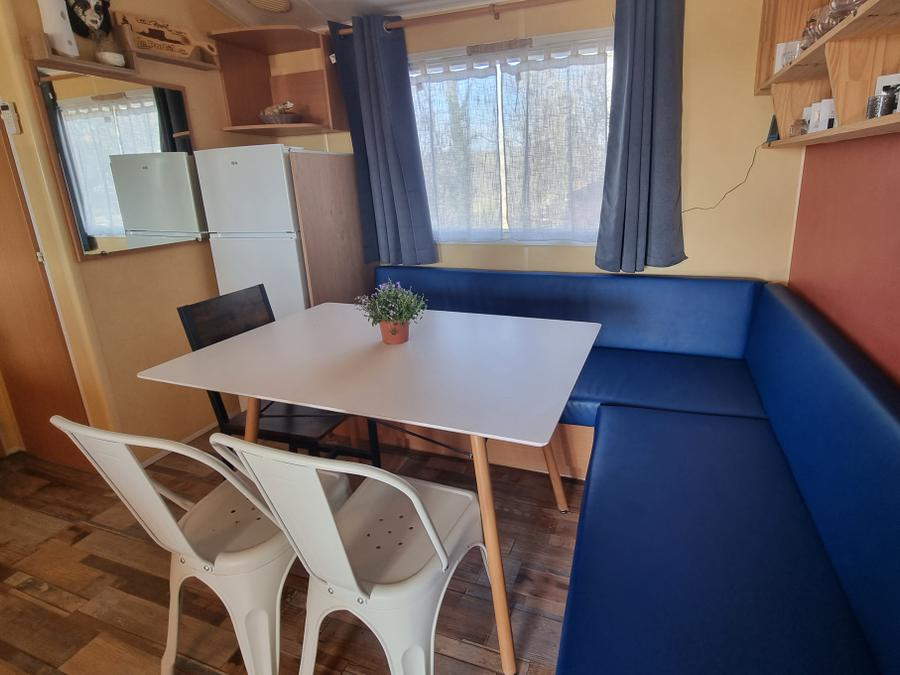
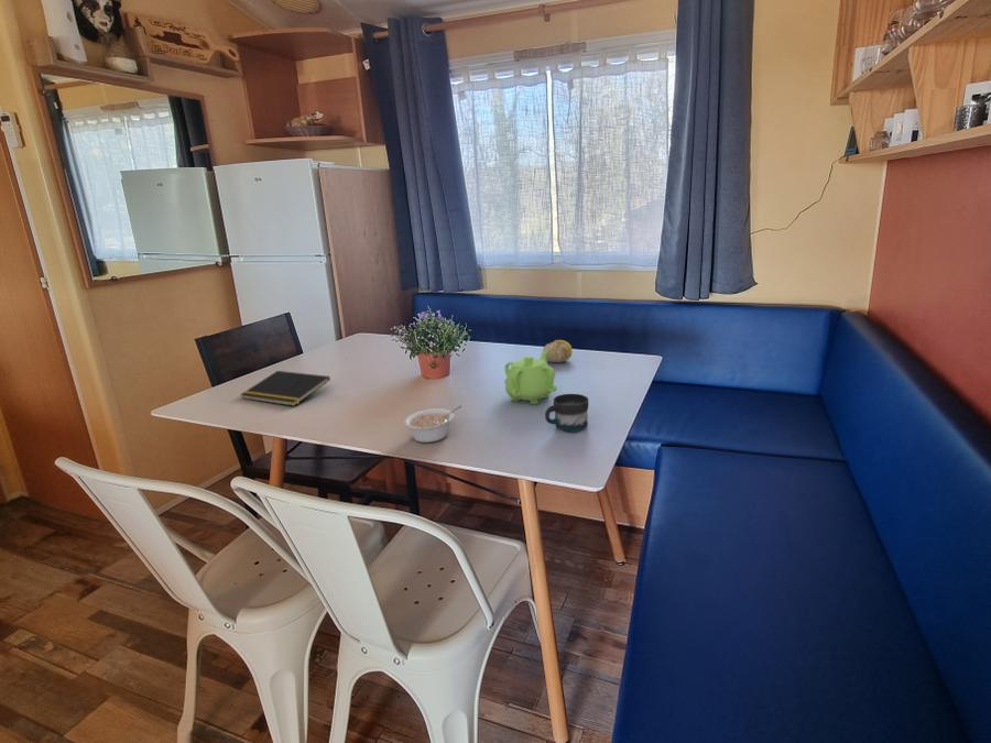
+ mug [544,393,589,433]
+ legume [403,405,462,444]
+ notepad [239,370,331,407]
+ teapot [503,350,557,405]
+ fruit [542,339,573,363]
